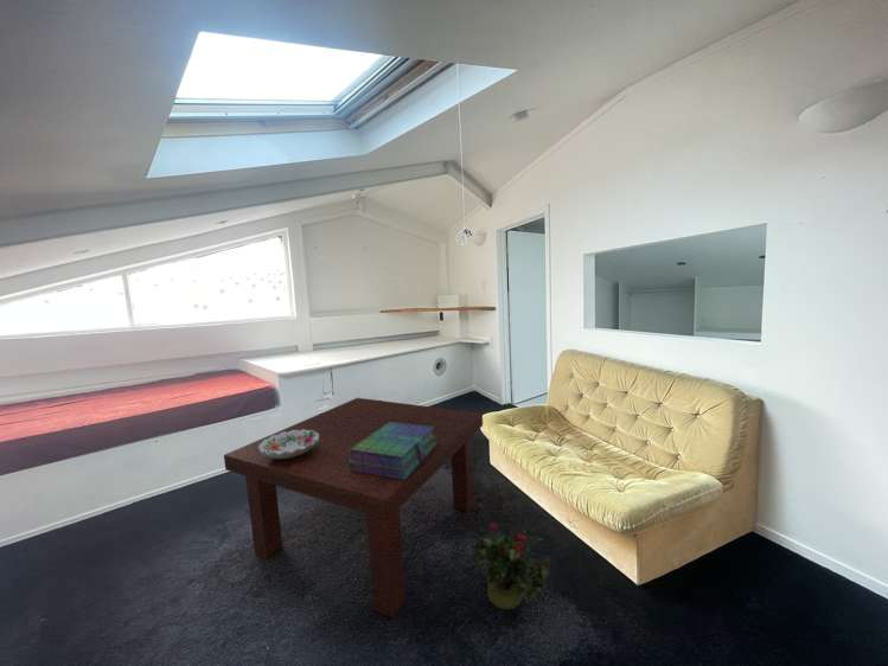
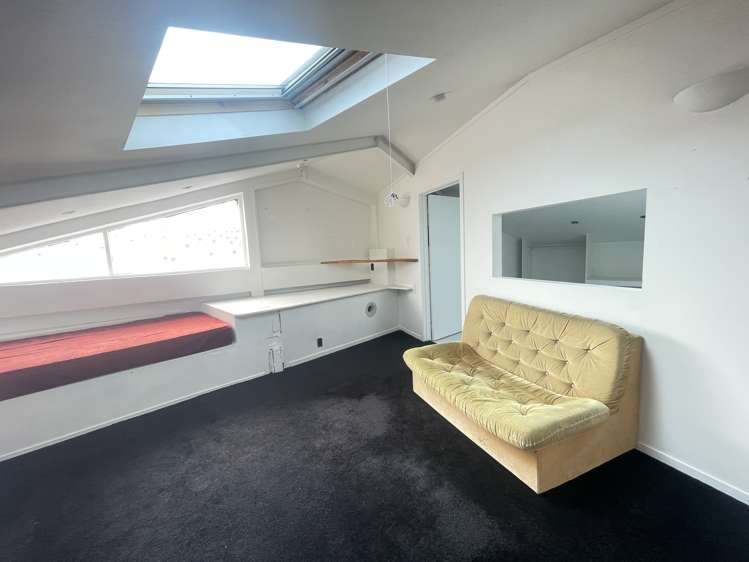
- potted plant [468,521,554,610]
- coffee table [223,397,484,620]
- stack of books [349,423,437,480]
- decorative bowl [258,429,319,459]
